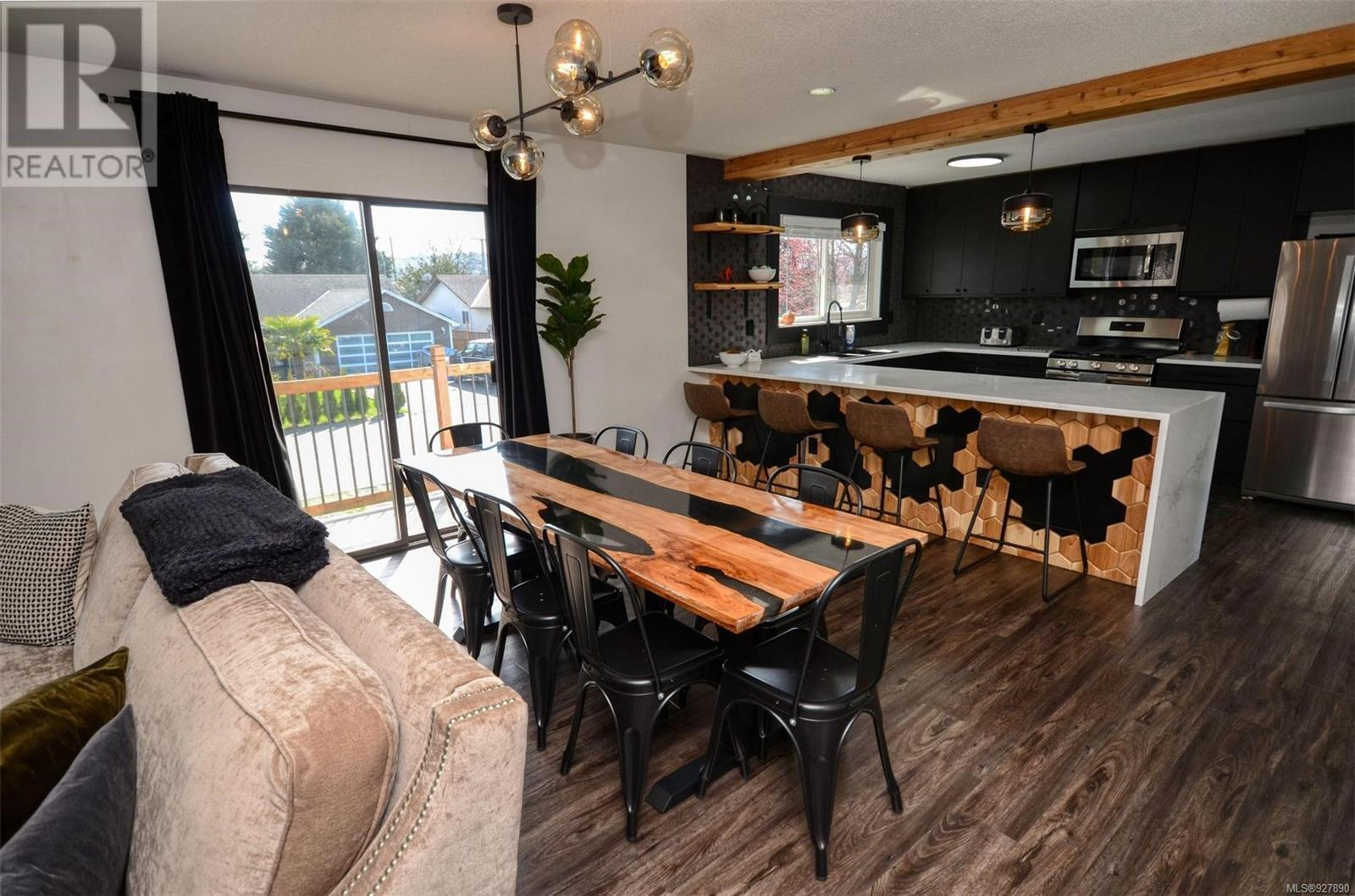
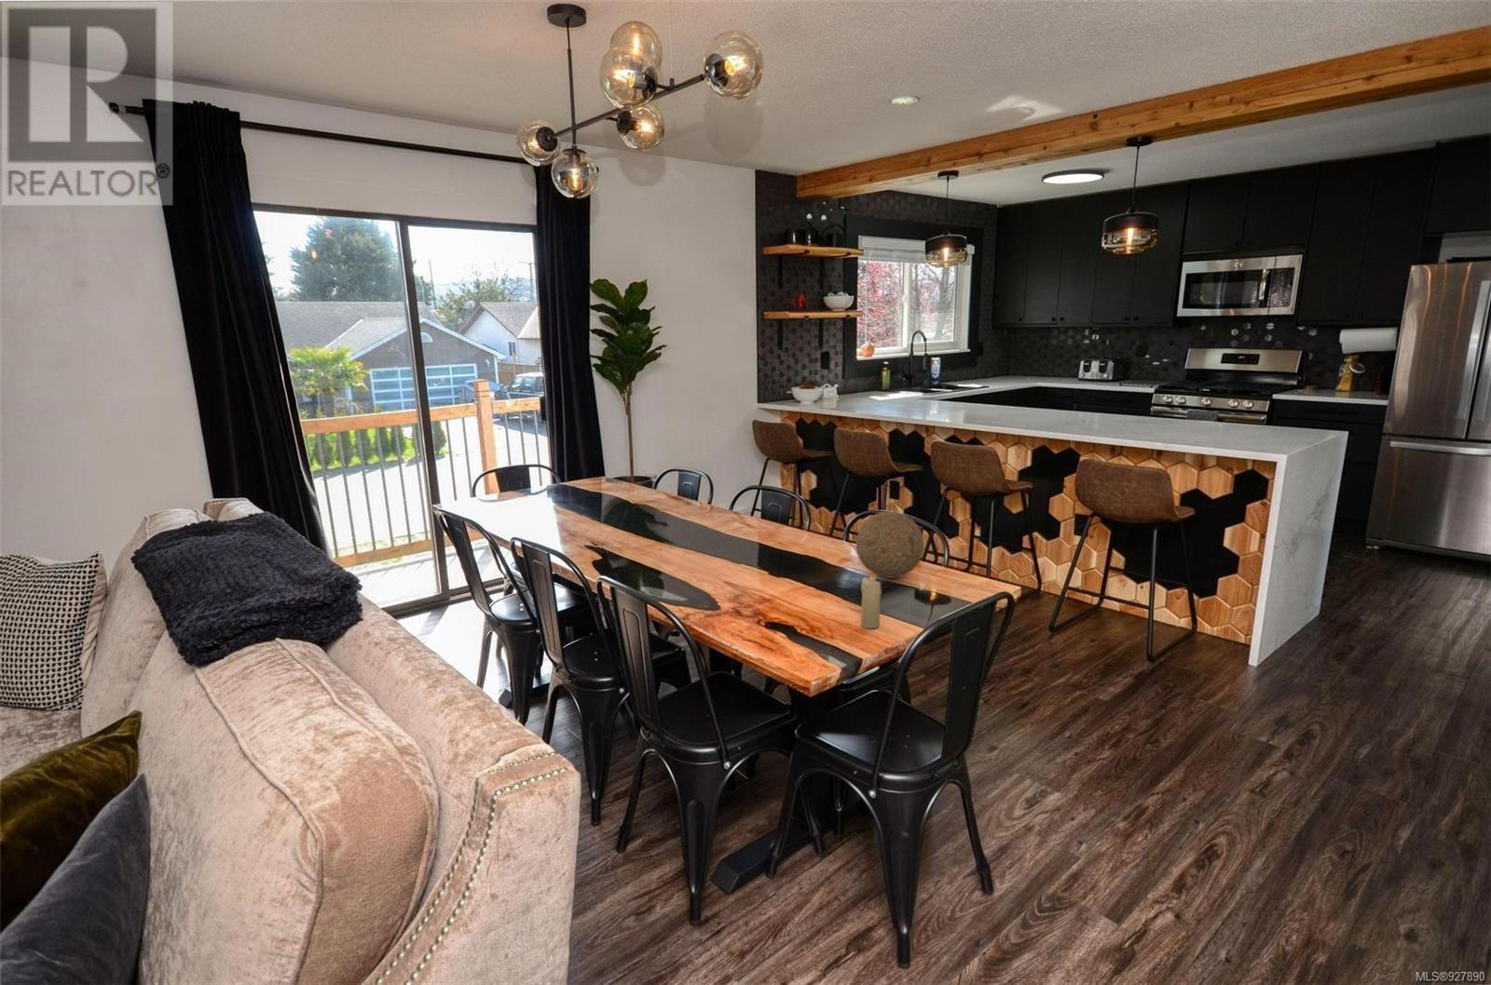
+ decorative ball [855,510,924,579]
+ candle [860,569,882,629]
